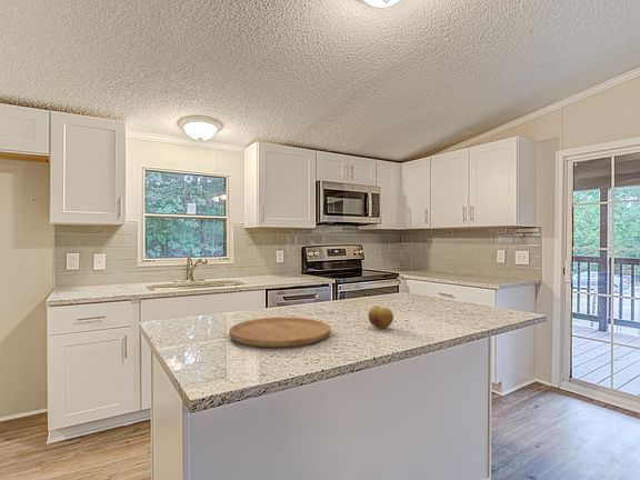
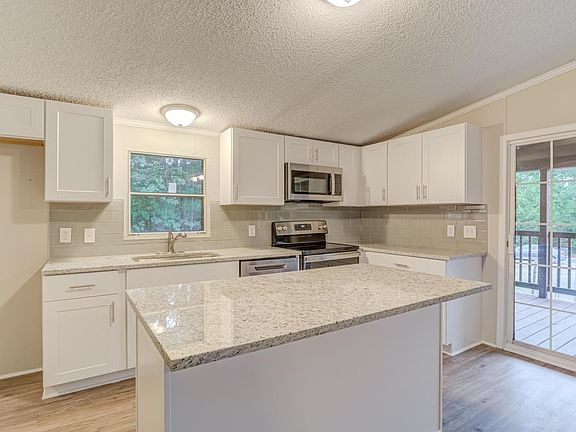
- fruit [368,304,394,330]
- cutting board [228,317,331,349]
